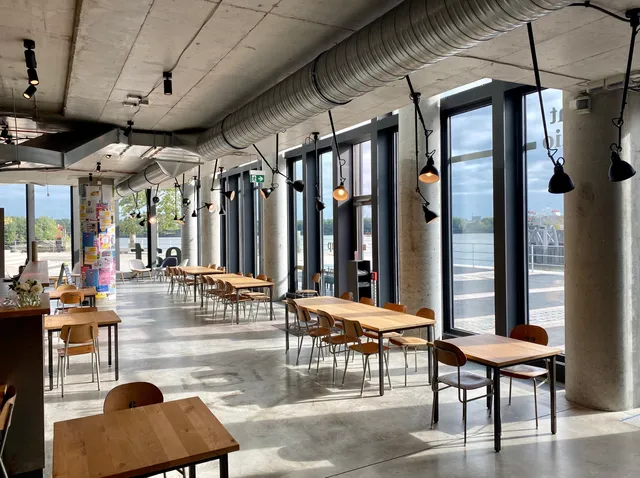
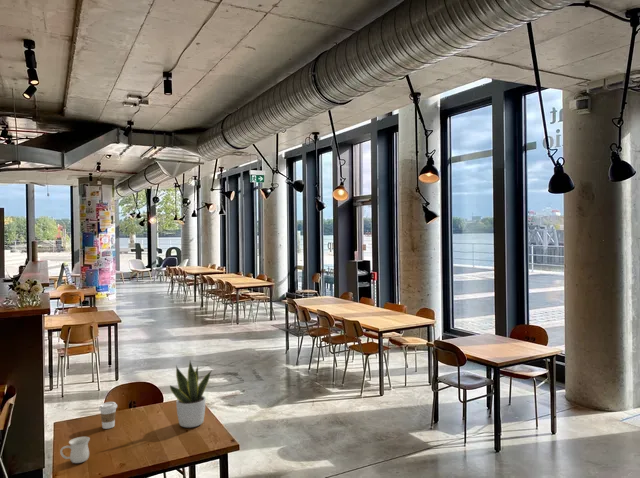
+ mug [59,436,91,464]
+ potted plant [169,361,212,429]
+ coffee cup [98,401,118,430]
